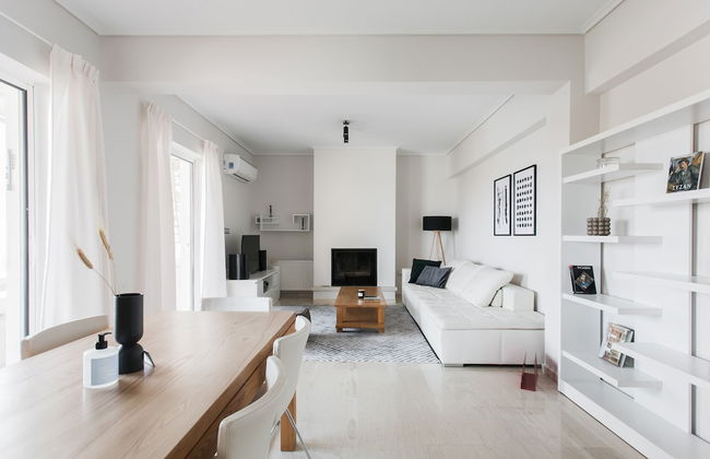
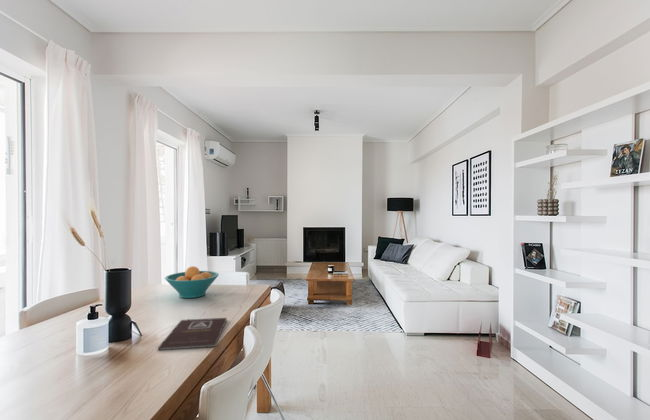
+ book [157,317,228,351]
+ fruit bowl [164,265,220,299]
